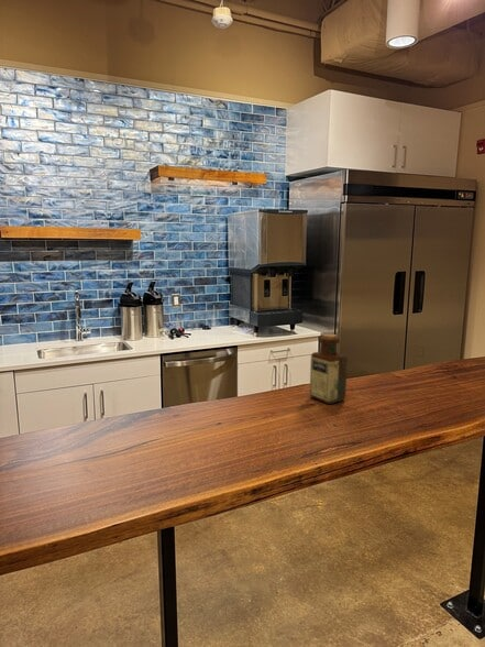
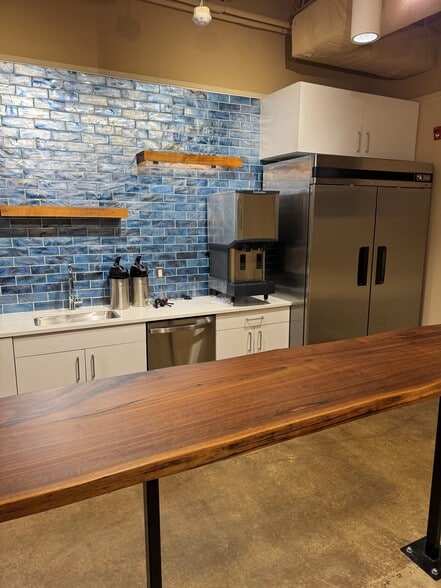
- bottle [309,332,349,405]
